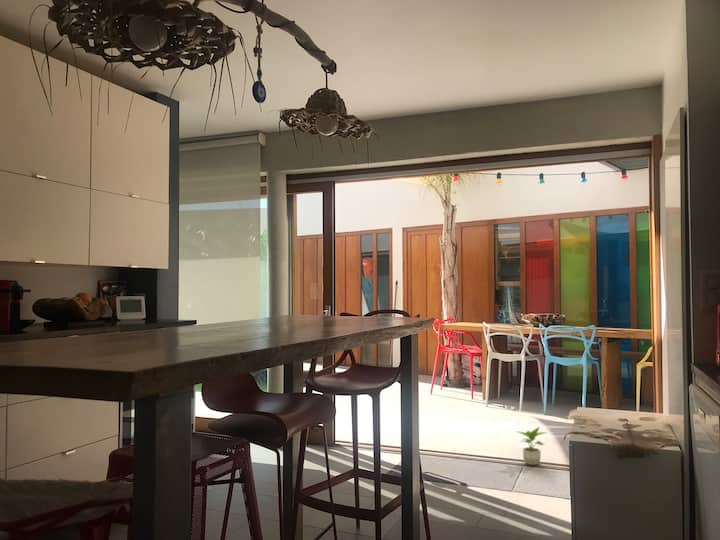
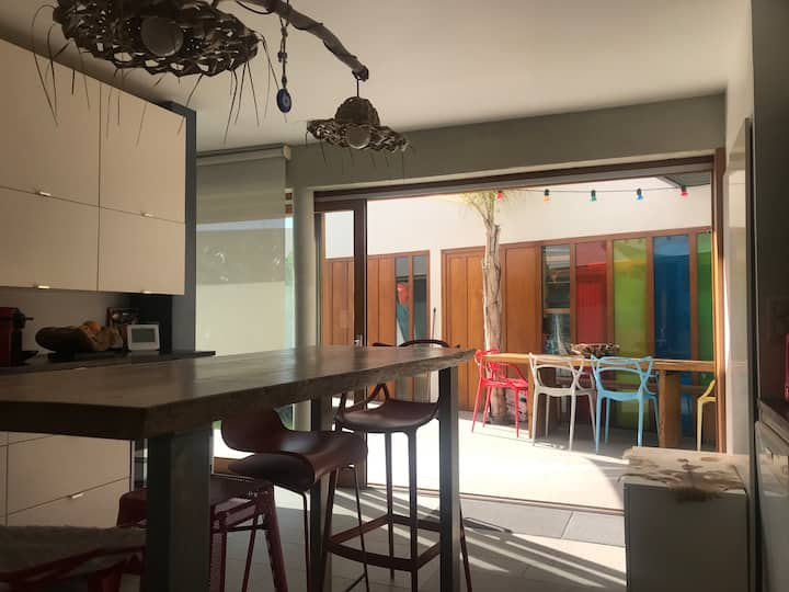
- potted plant [515,425,546,466]
